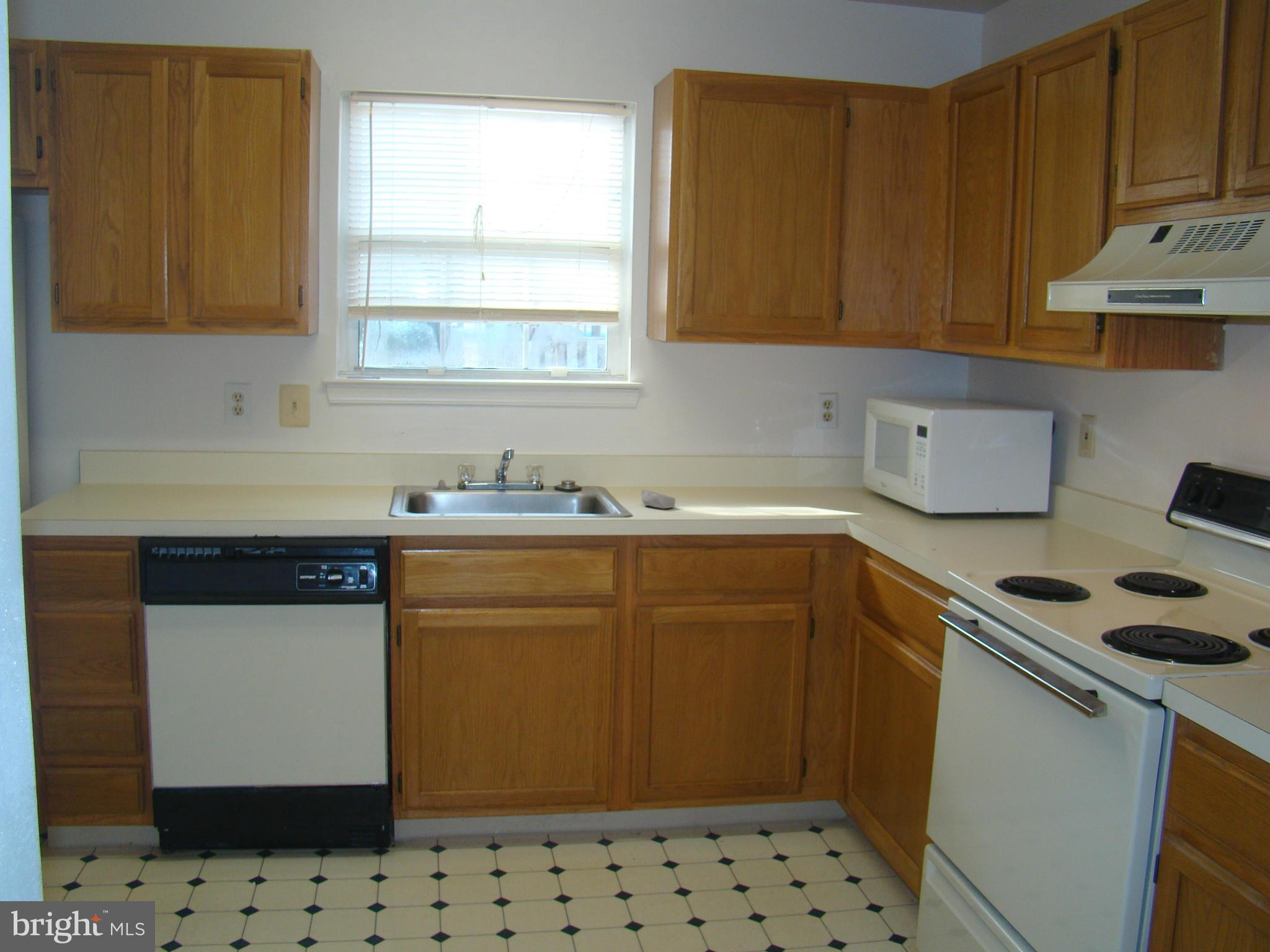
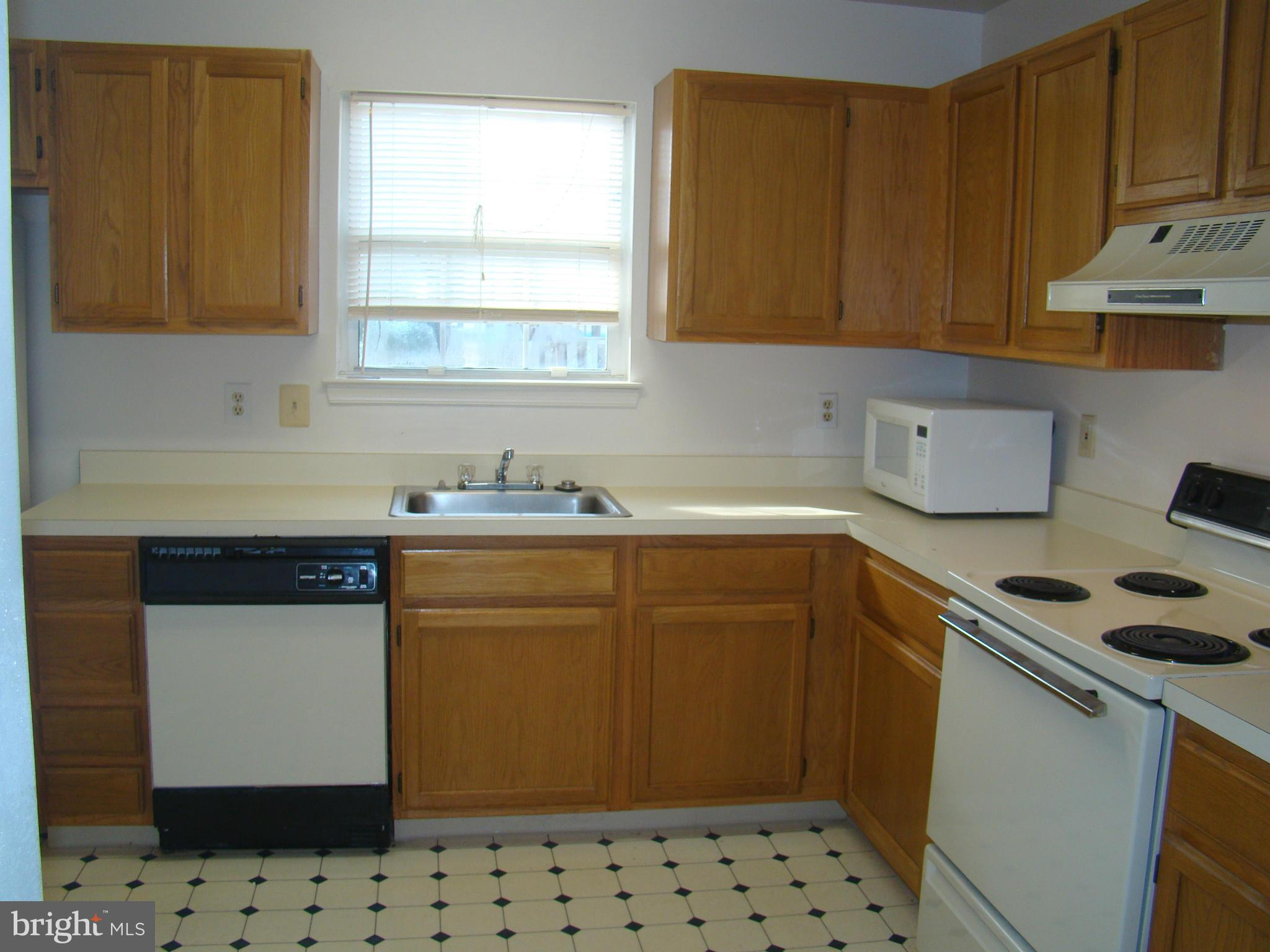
- soap bar [641,489,676,509]
